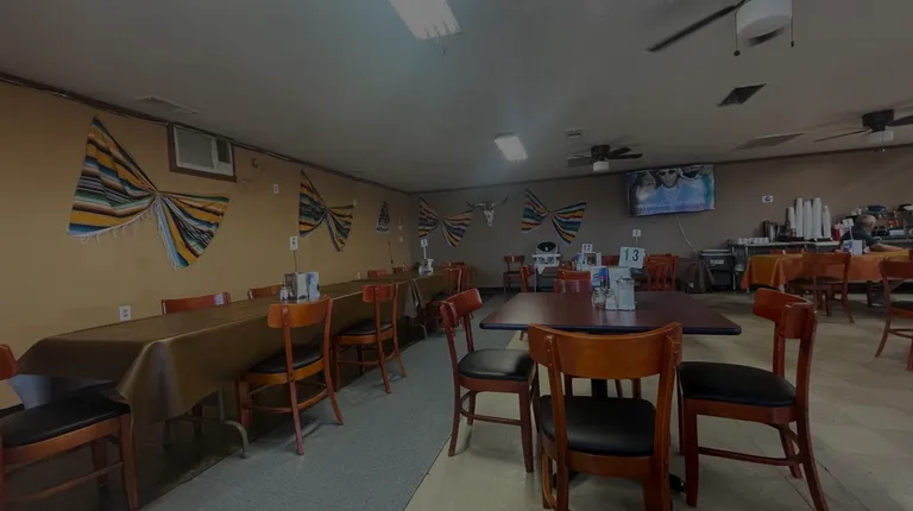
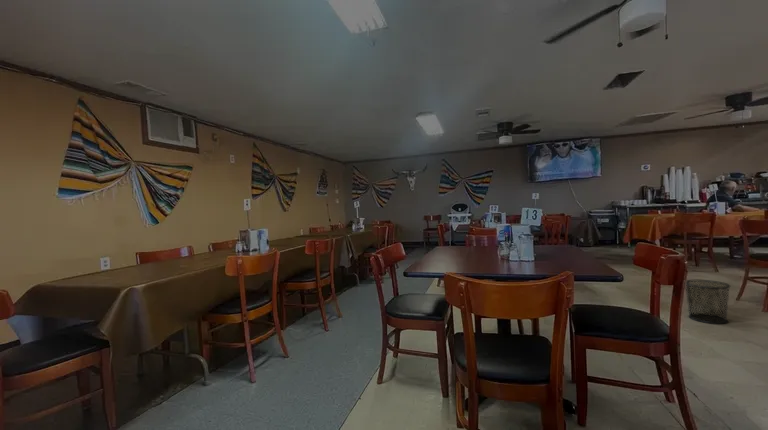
+ waste bin [685,279,731,325]
